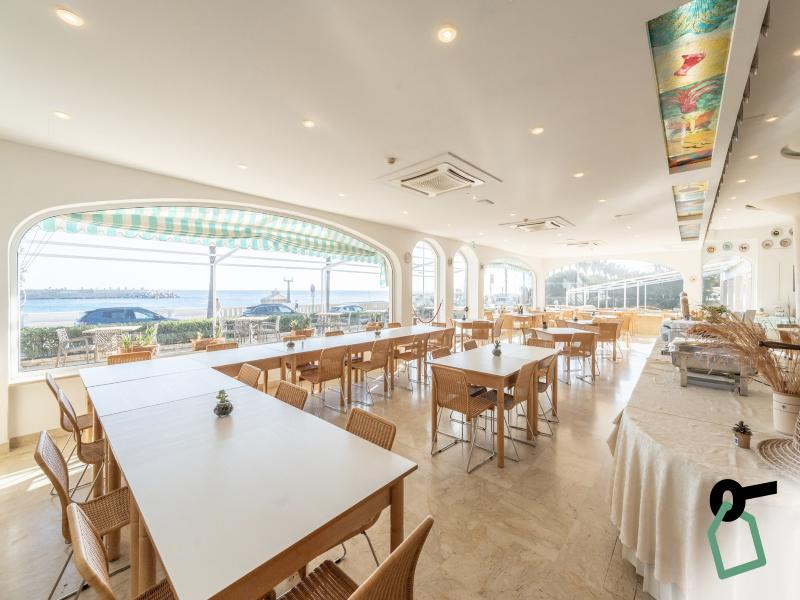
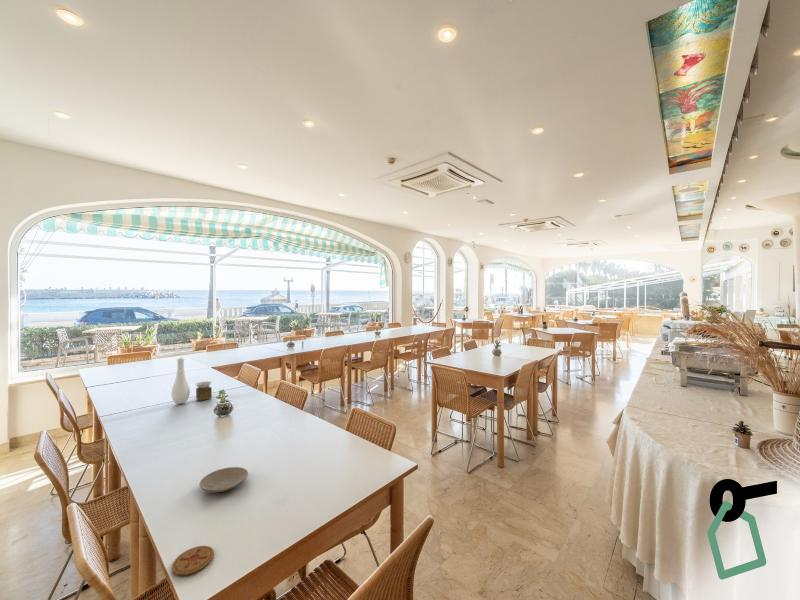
+ coaster [171,545,215,576]
+ vase [170,357,213,405]
+ plate [199,466,249,493]
